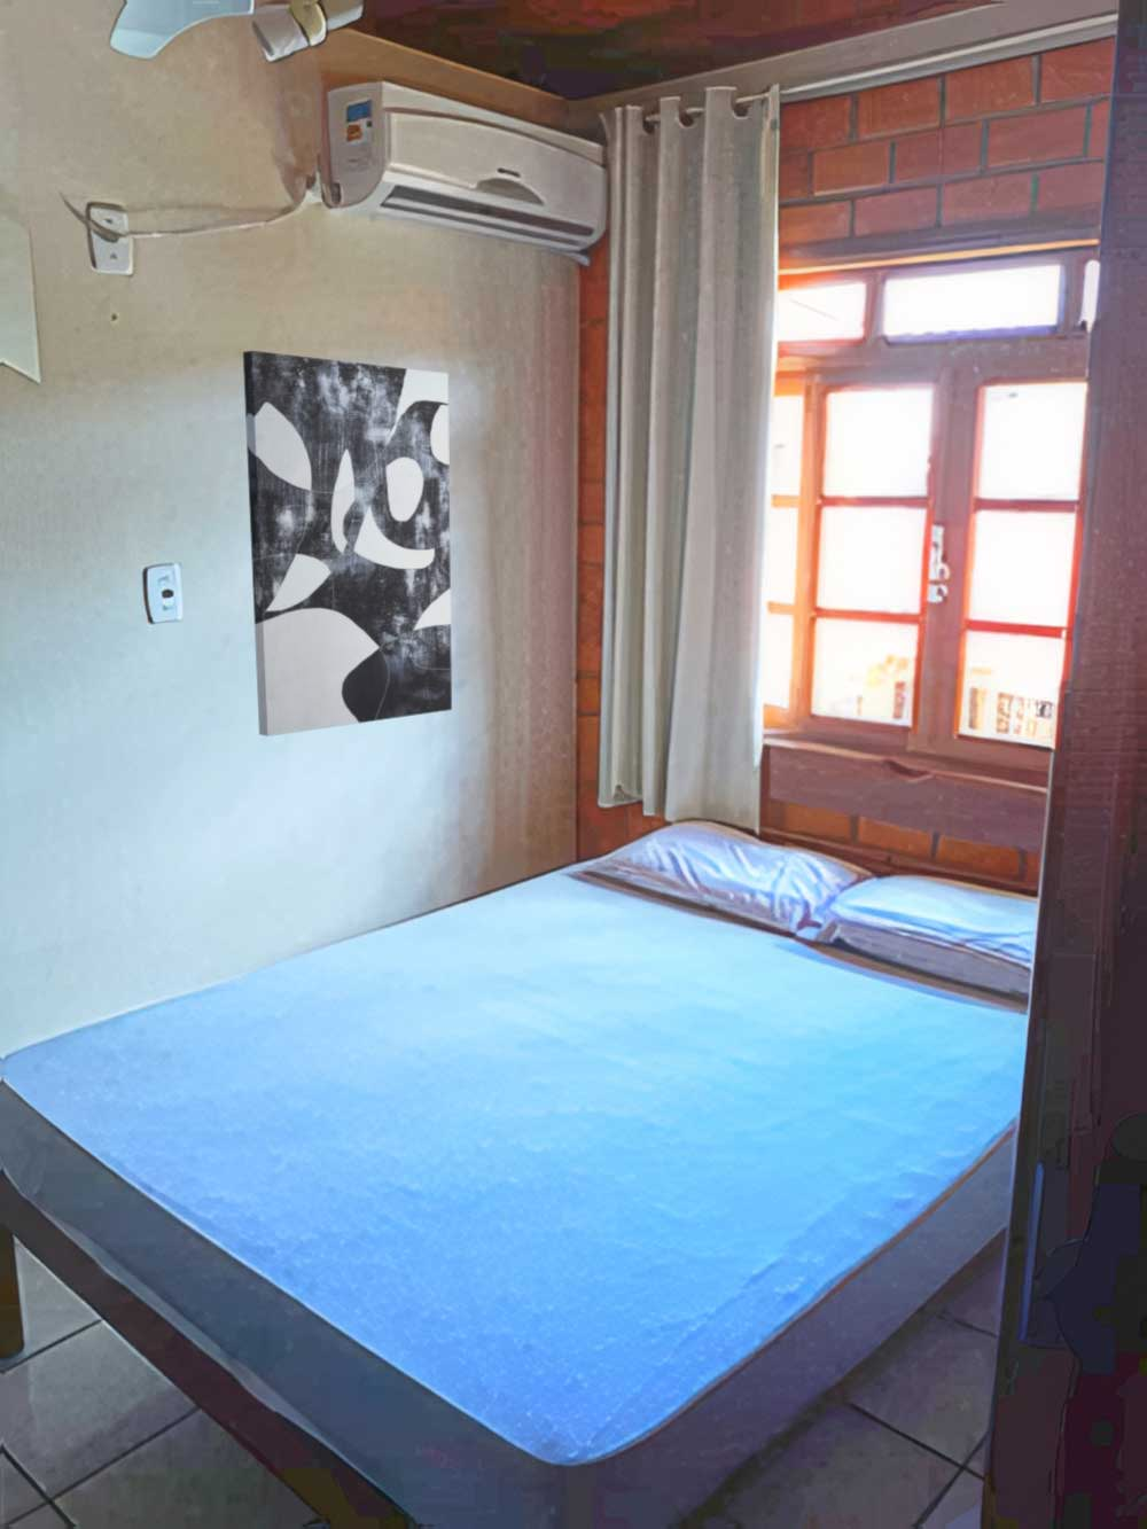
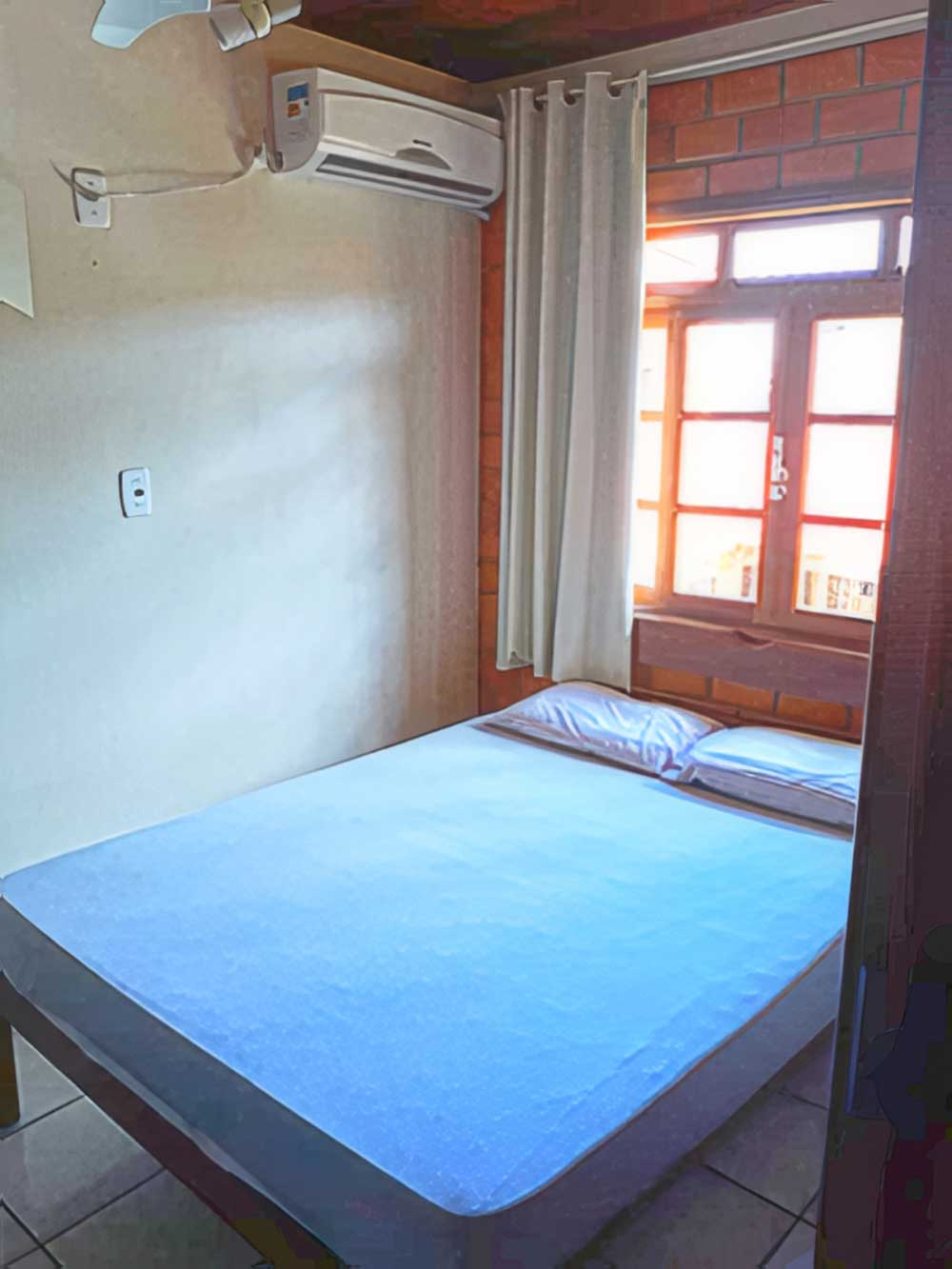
- wall art [242,349,453,737]
